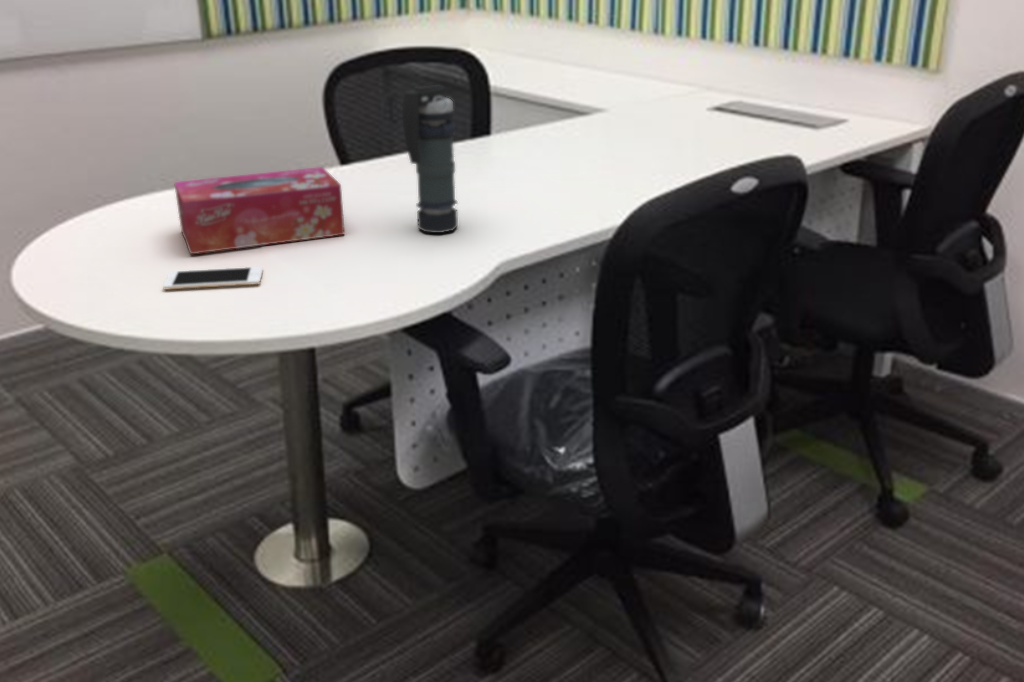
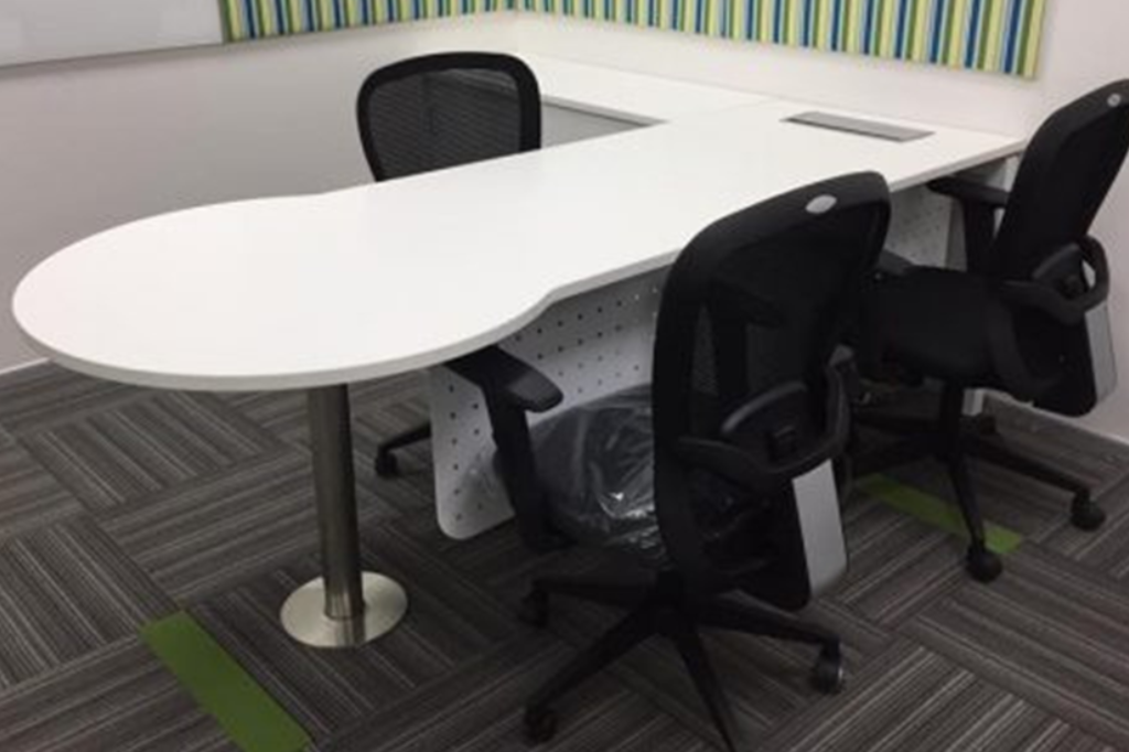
- cell phone [162,266,264,291]
- tissue box [173,166,346,255]
- smoke grenade [401,84,459,234]
